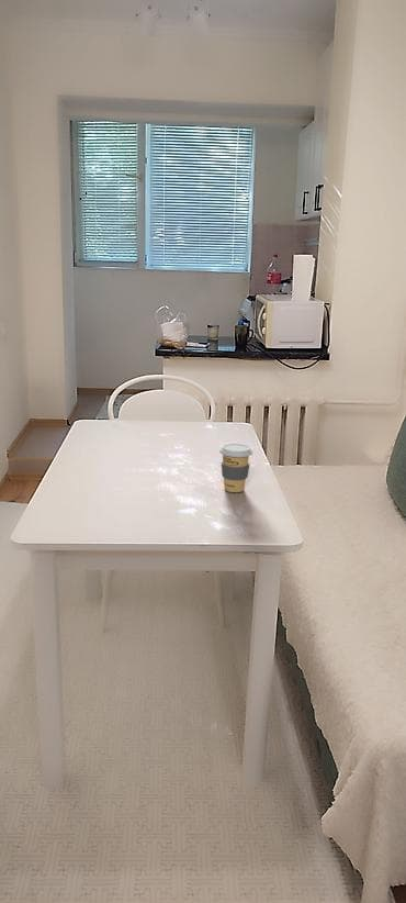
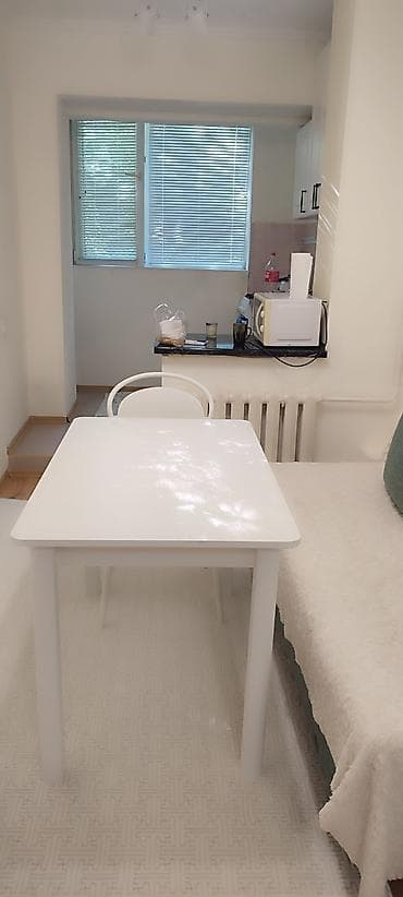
- coffee cup [218,443,253,493]
